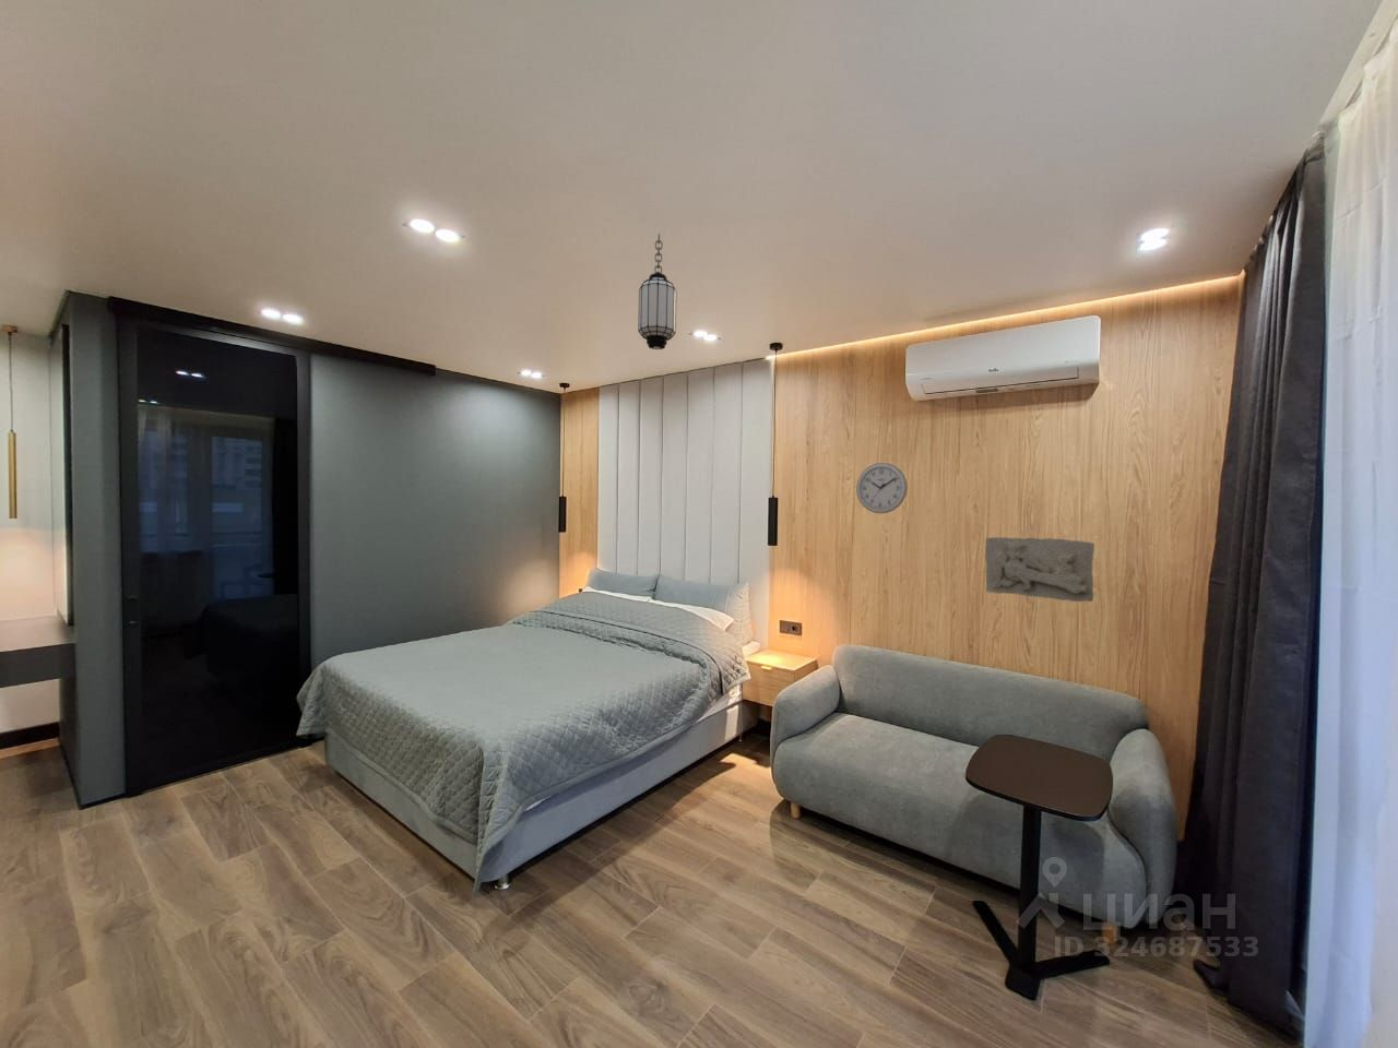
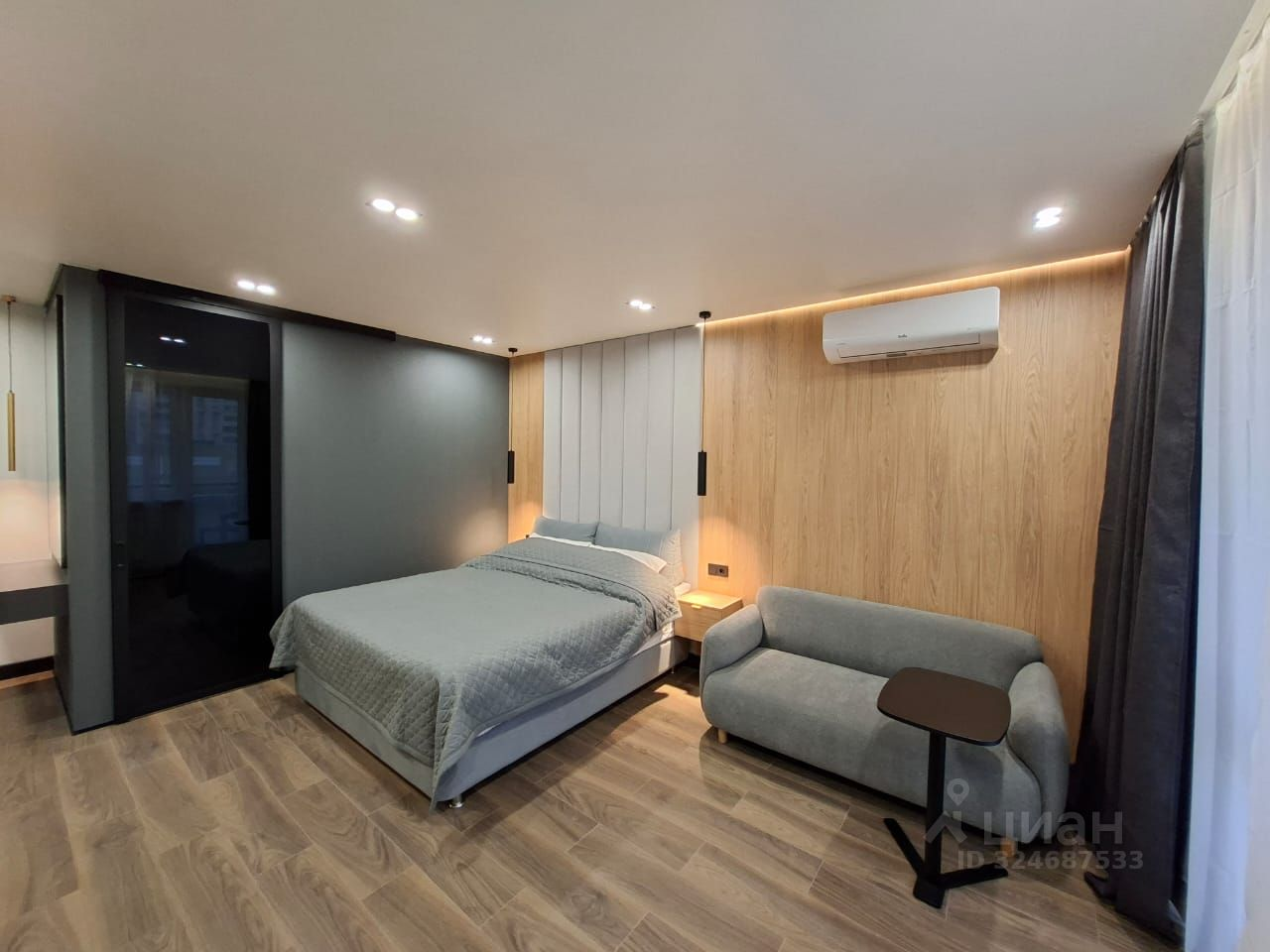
- stone relief [984,536,1095,602]
- wall clock [855,461,909,514]
- hanging lantern [636,232,678,350]
